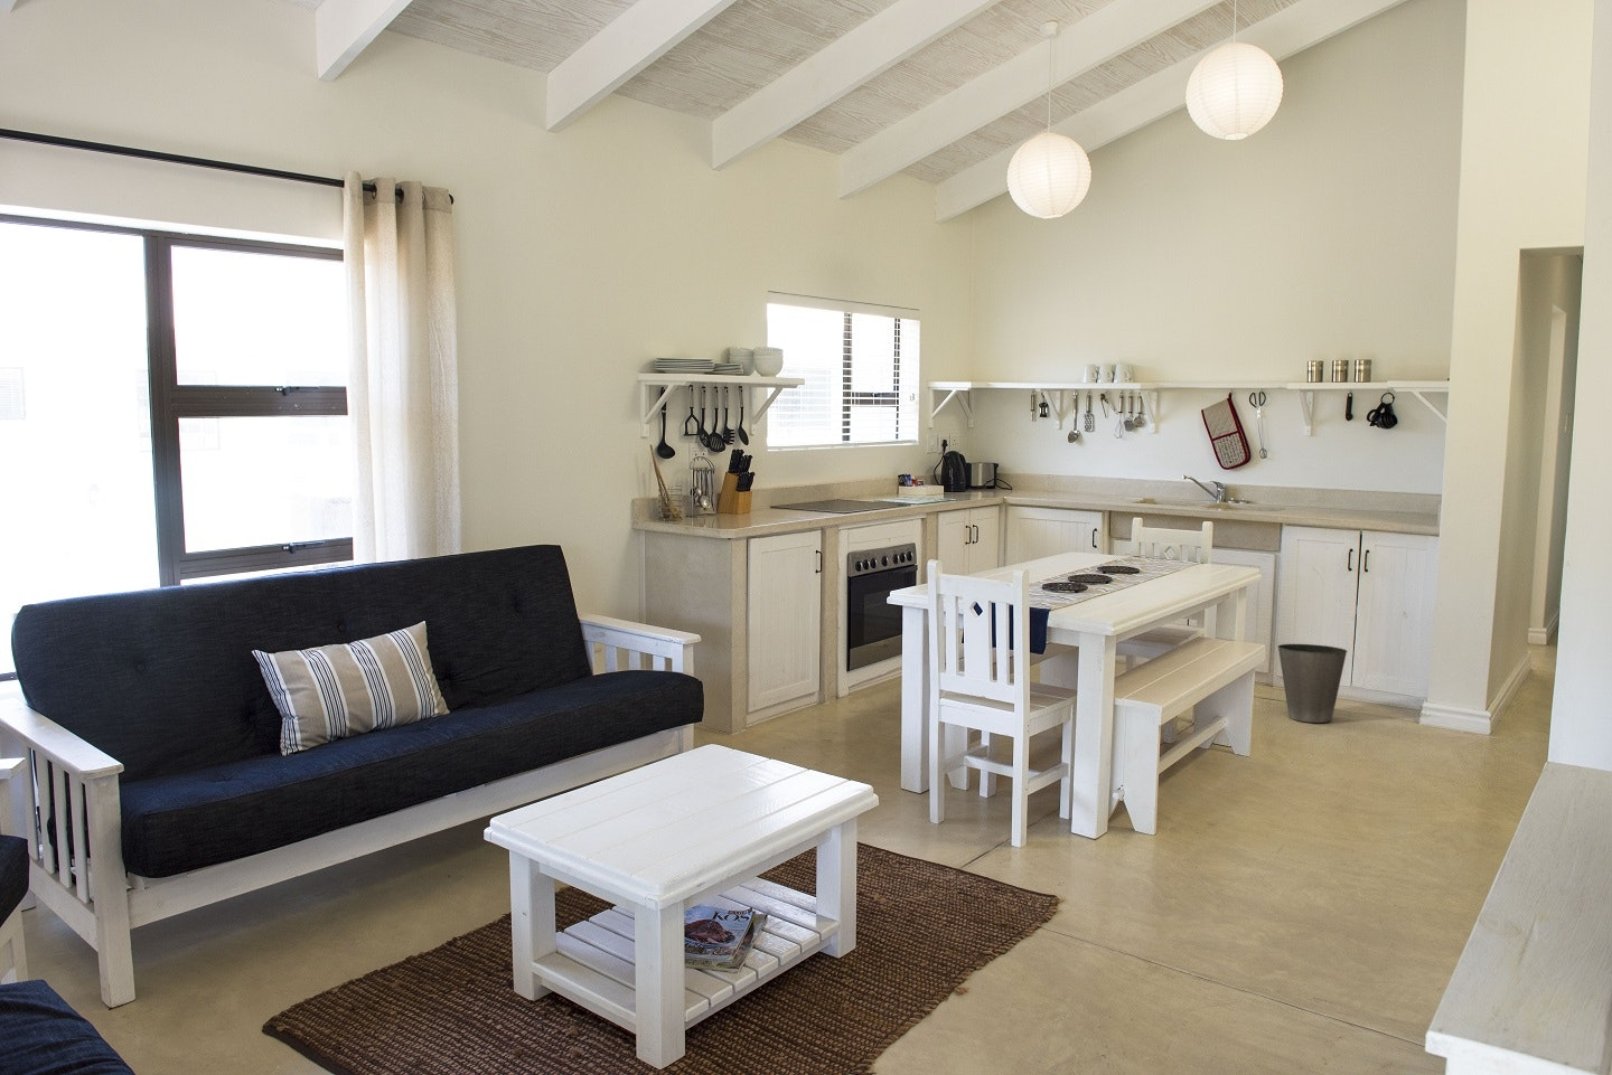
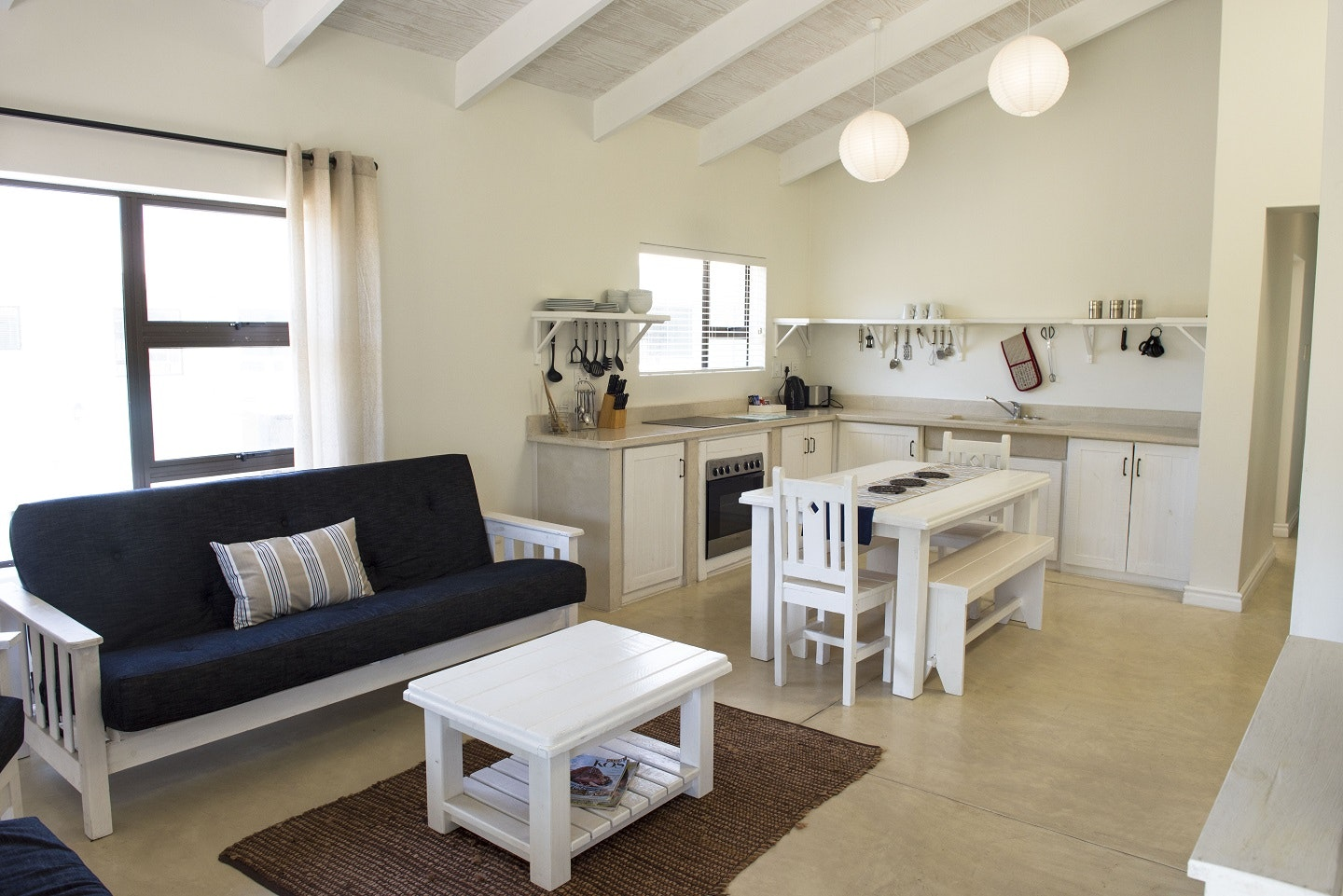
- waste basket [1276,643,1348,723]
